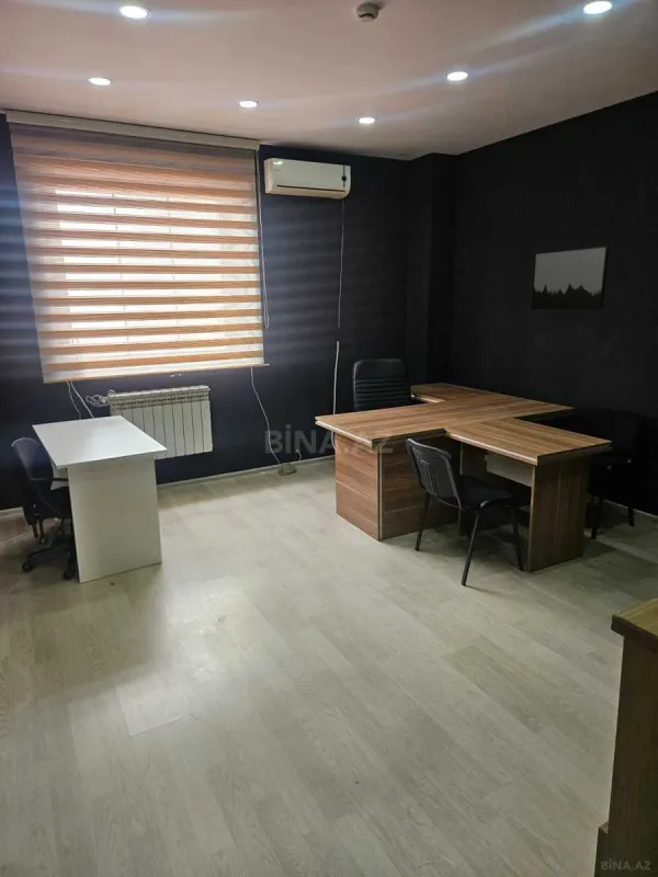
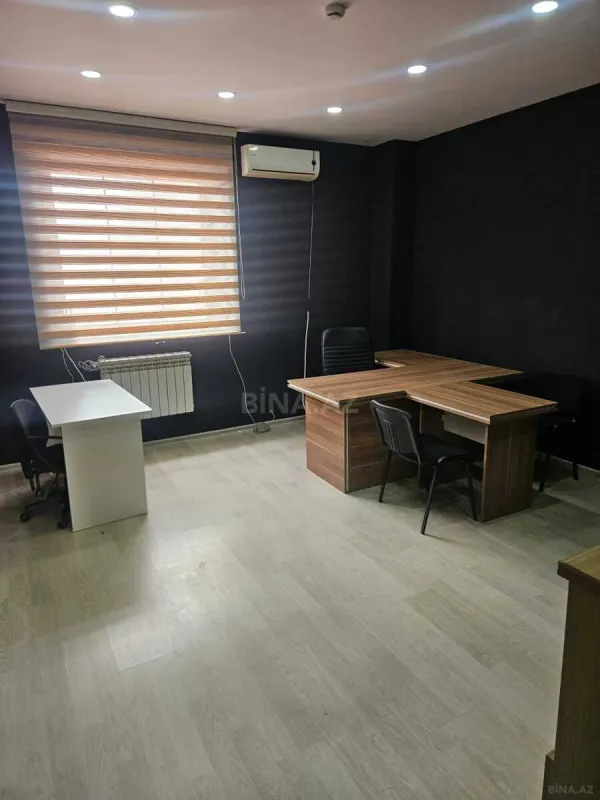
- wall art [531,244,610,310]
